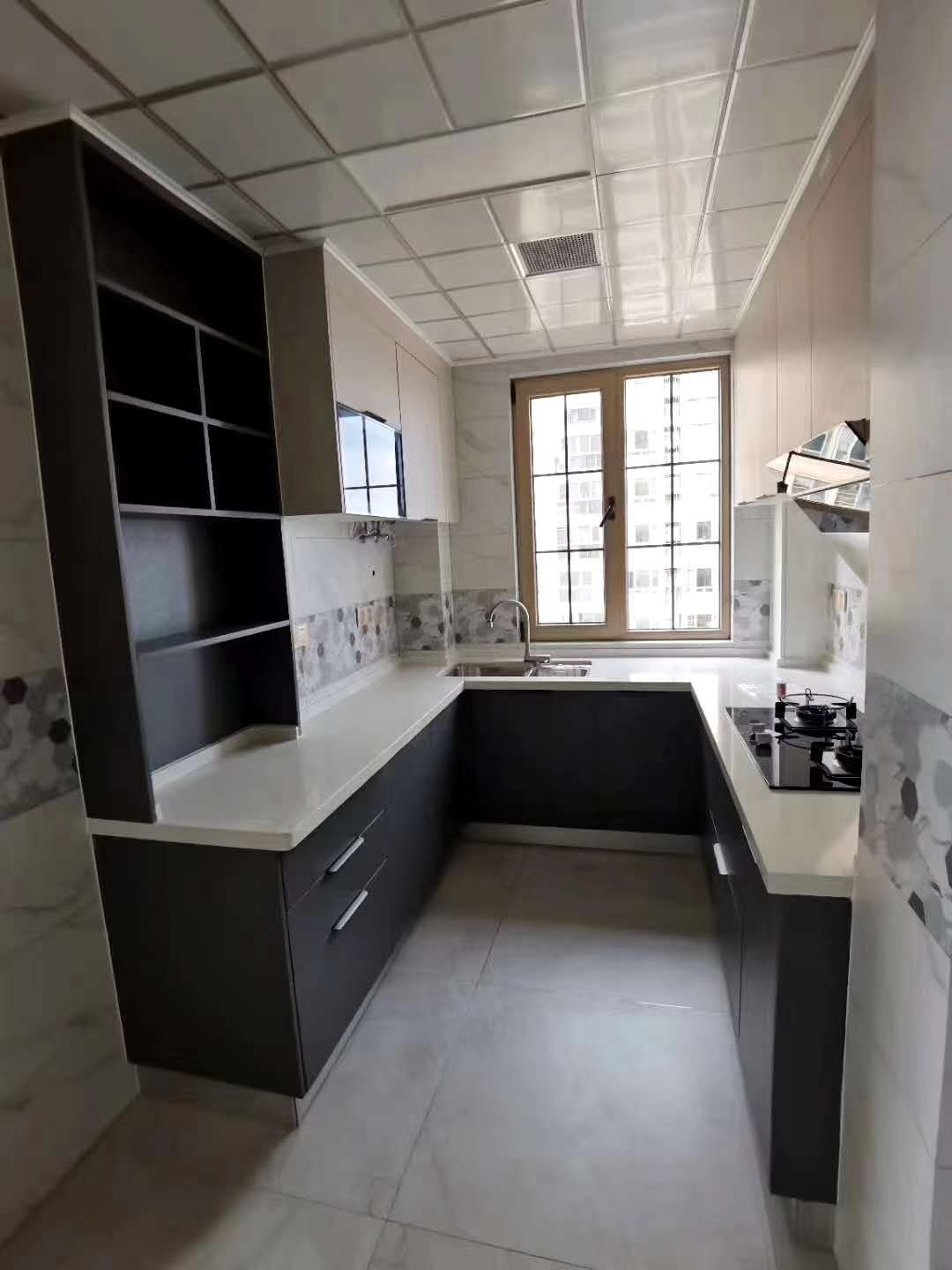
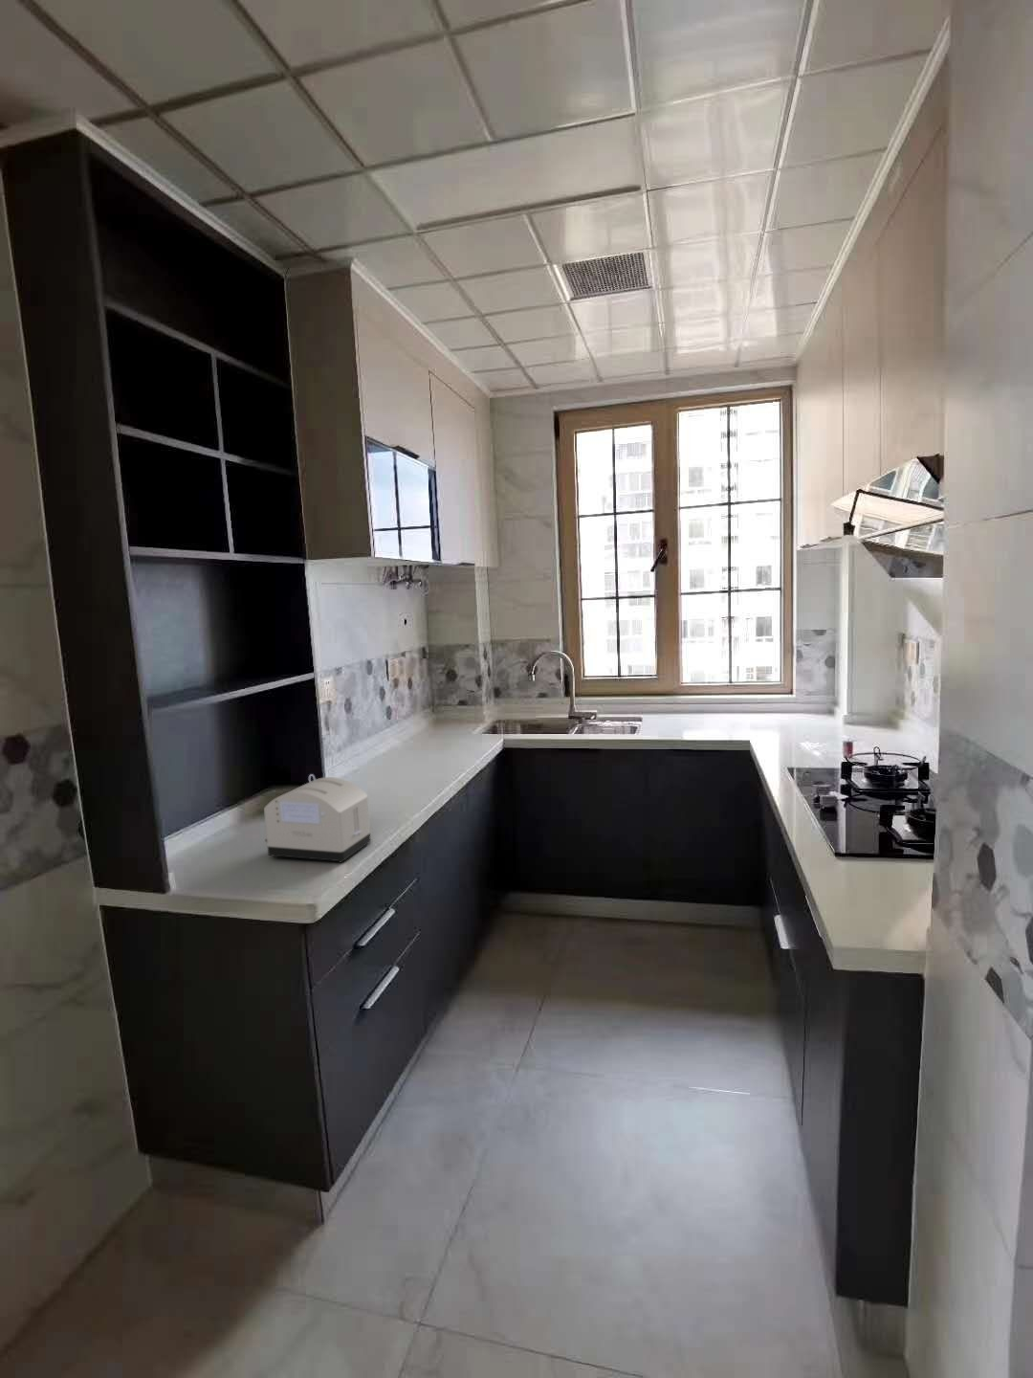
+ toaster [263,774,372,864]
